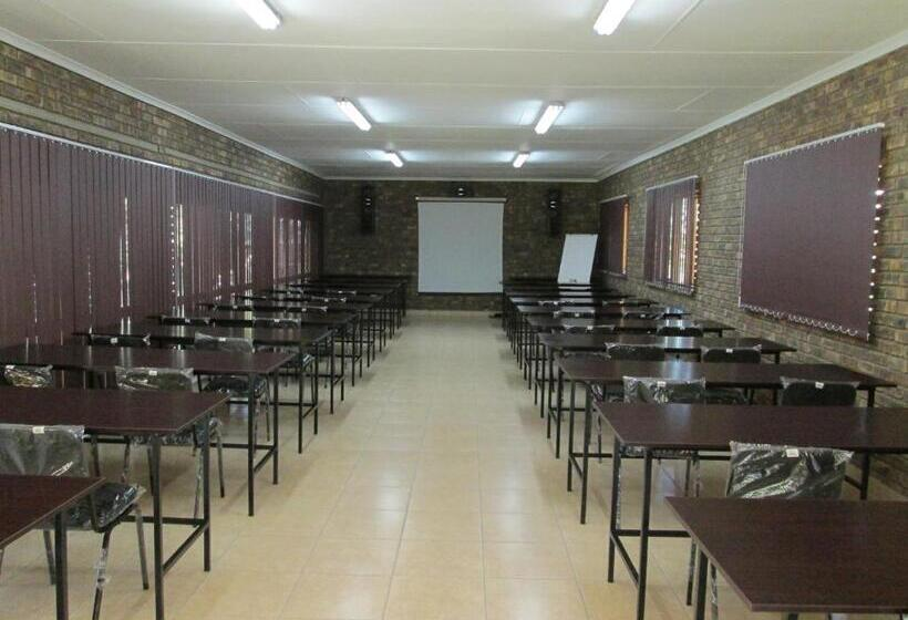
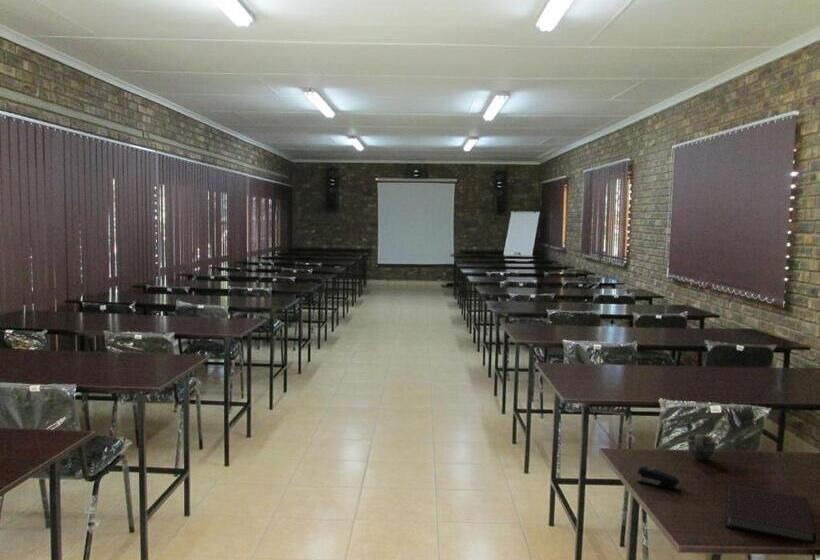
+ cup [685,434,717,461]
+ stapler [636,464,682,491]
+ notebook [724,483,817,545]
